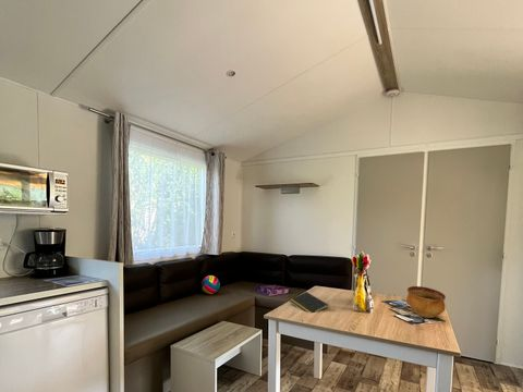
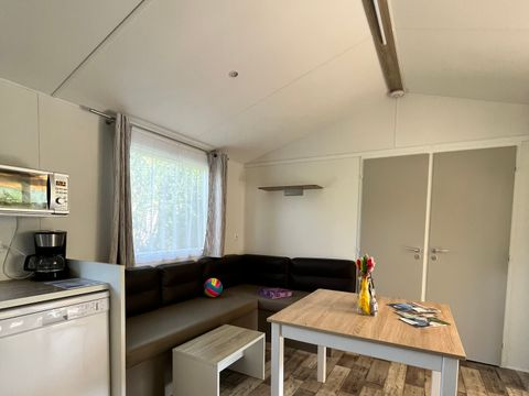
- notepad [288,291,329,314]
- bowl [405,285,447,319]
